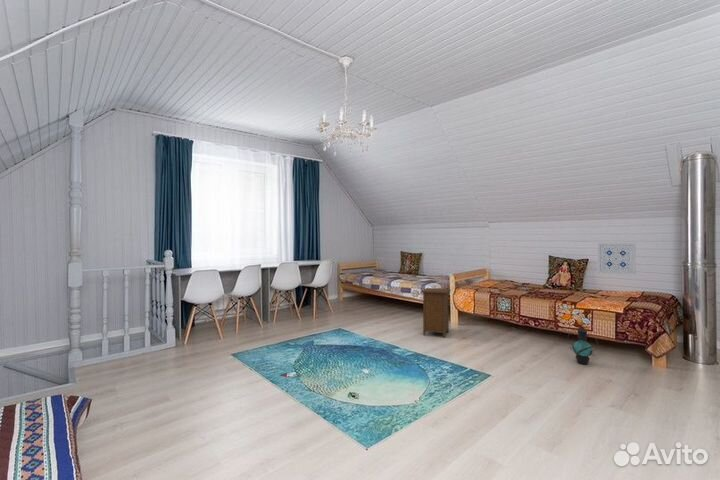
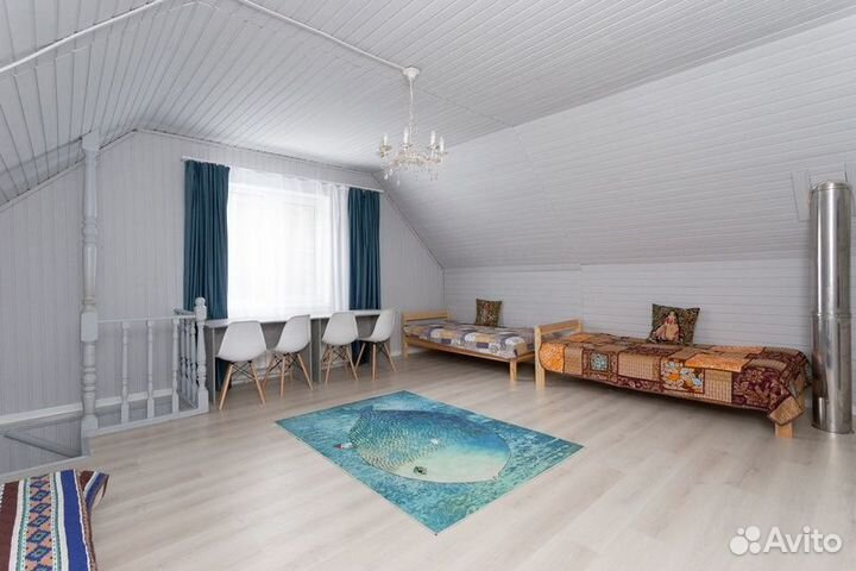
- wall art [597,242,637,276]
- lantern [567,322,599,365]
- nightstand [420,287,452,338]
